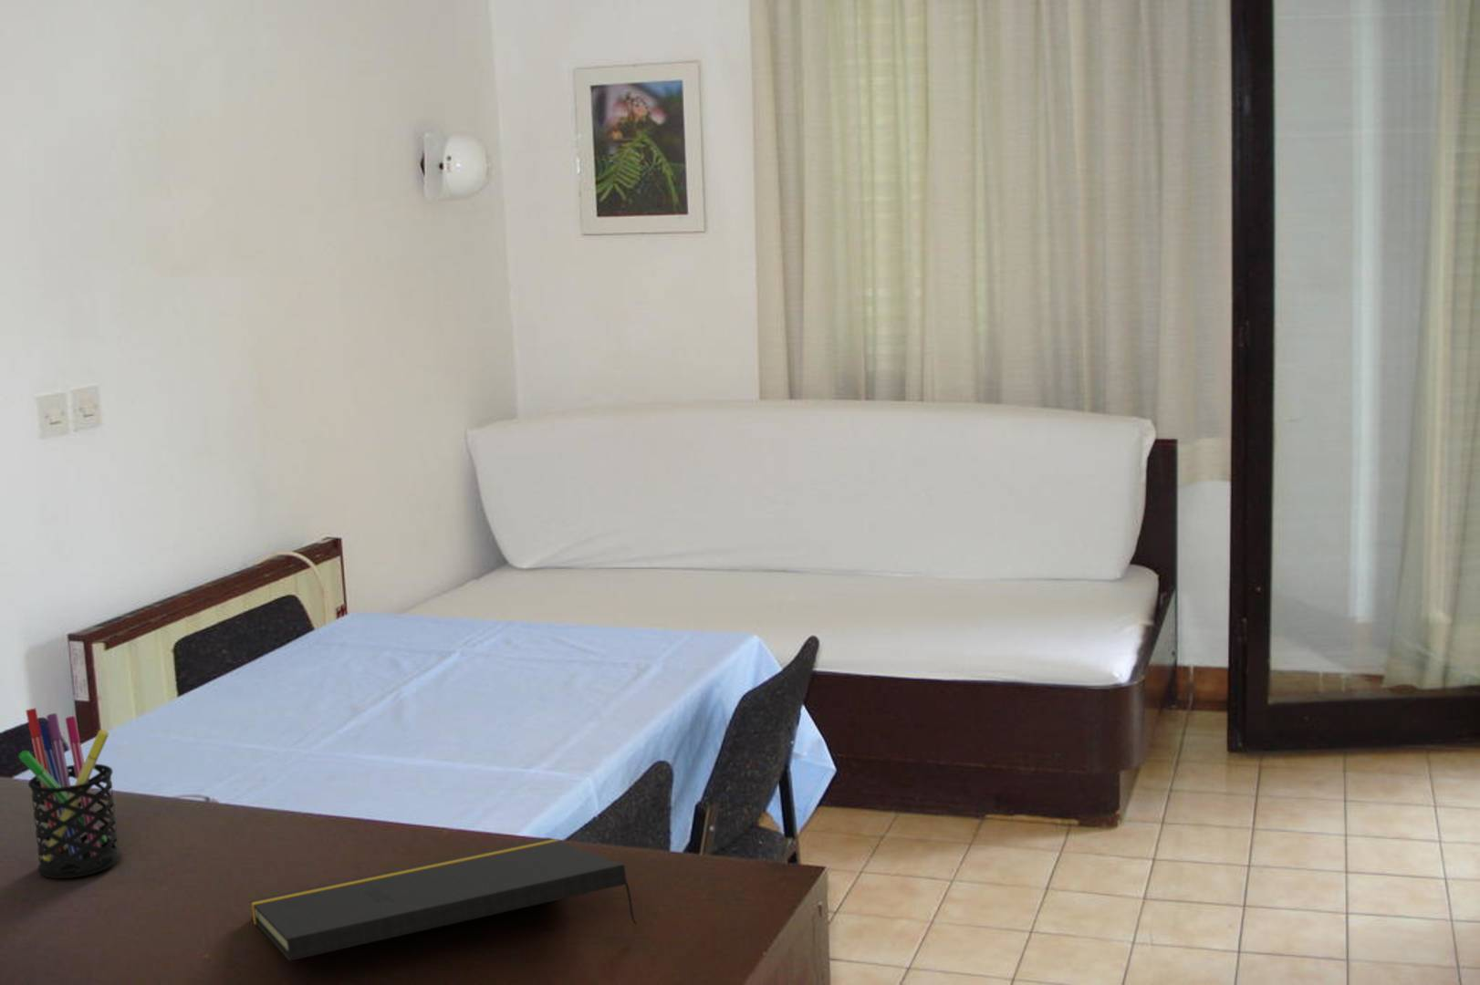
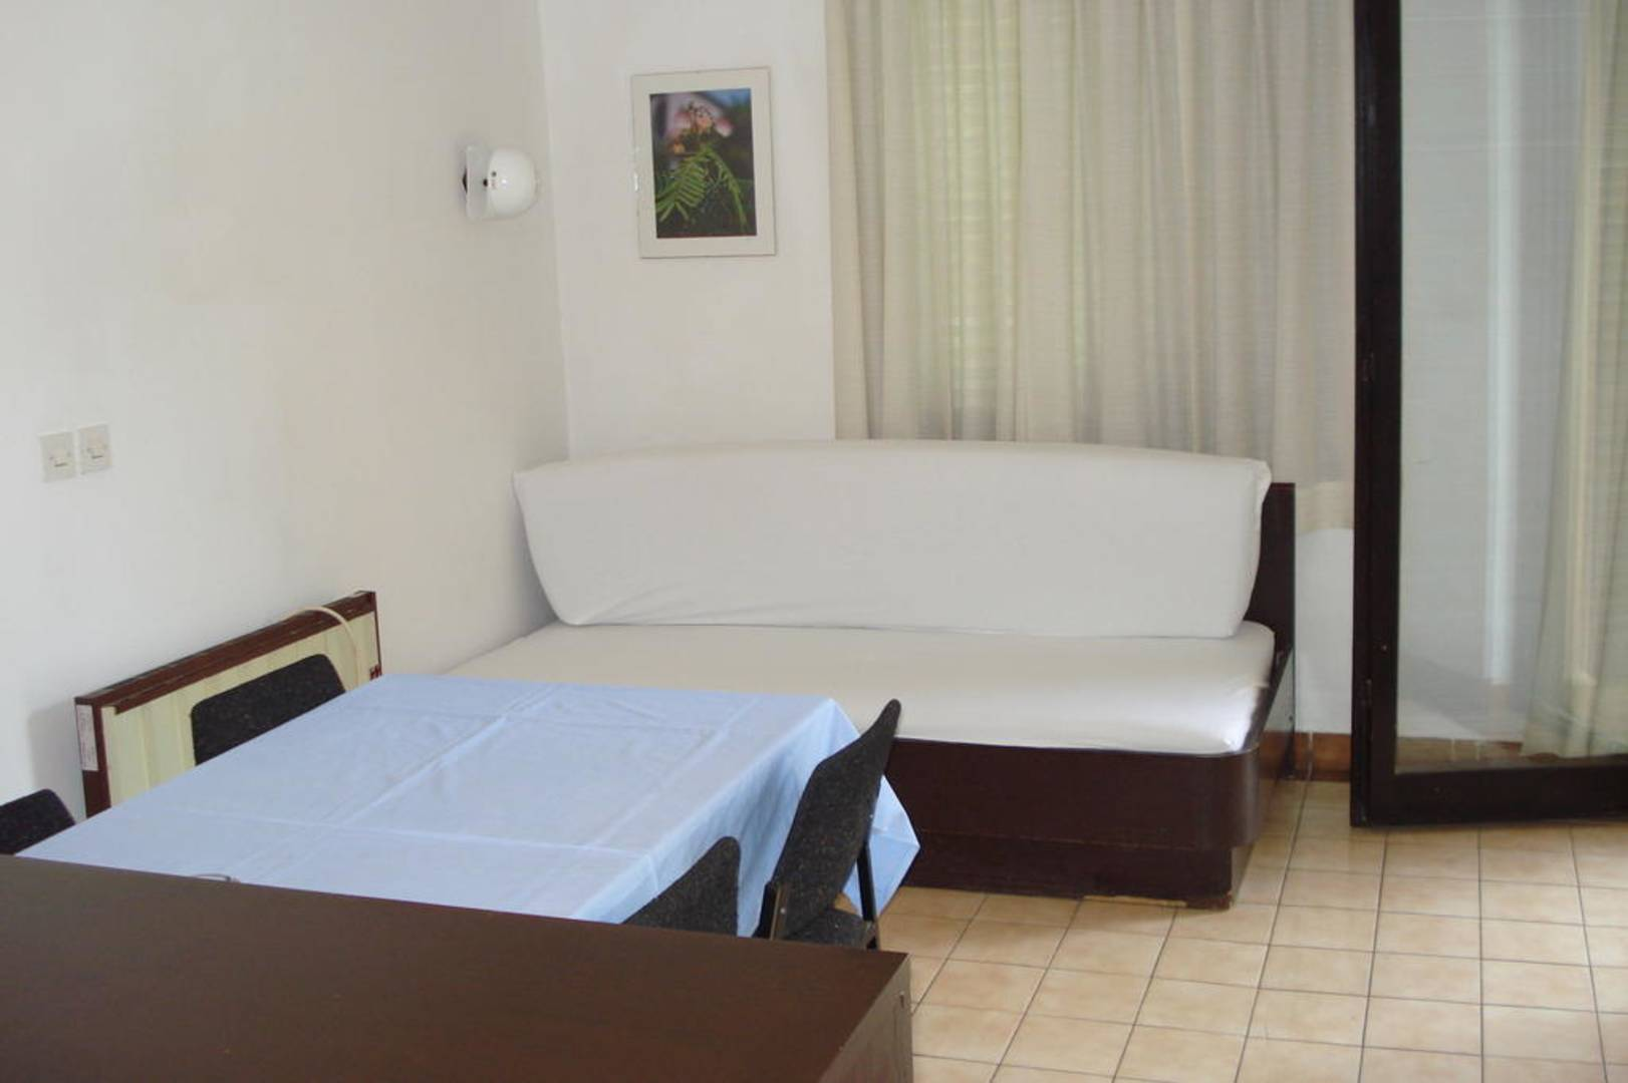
- pen holder [19,708,122,879]
- notepad [250,838,638,961]
